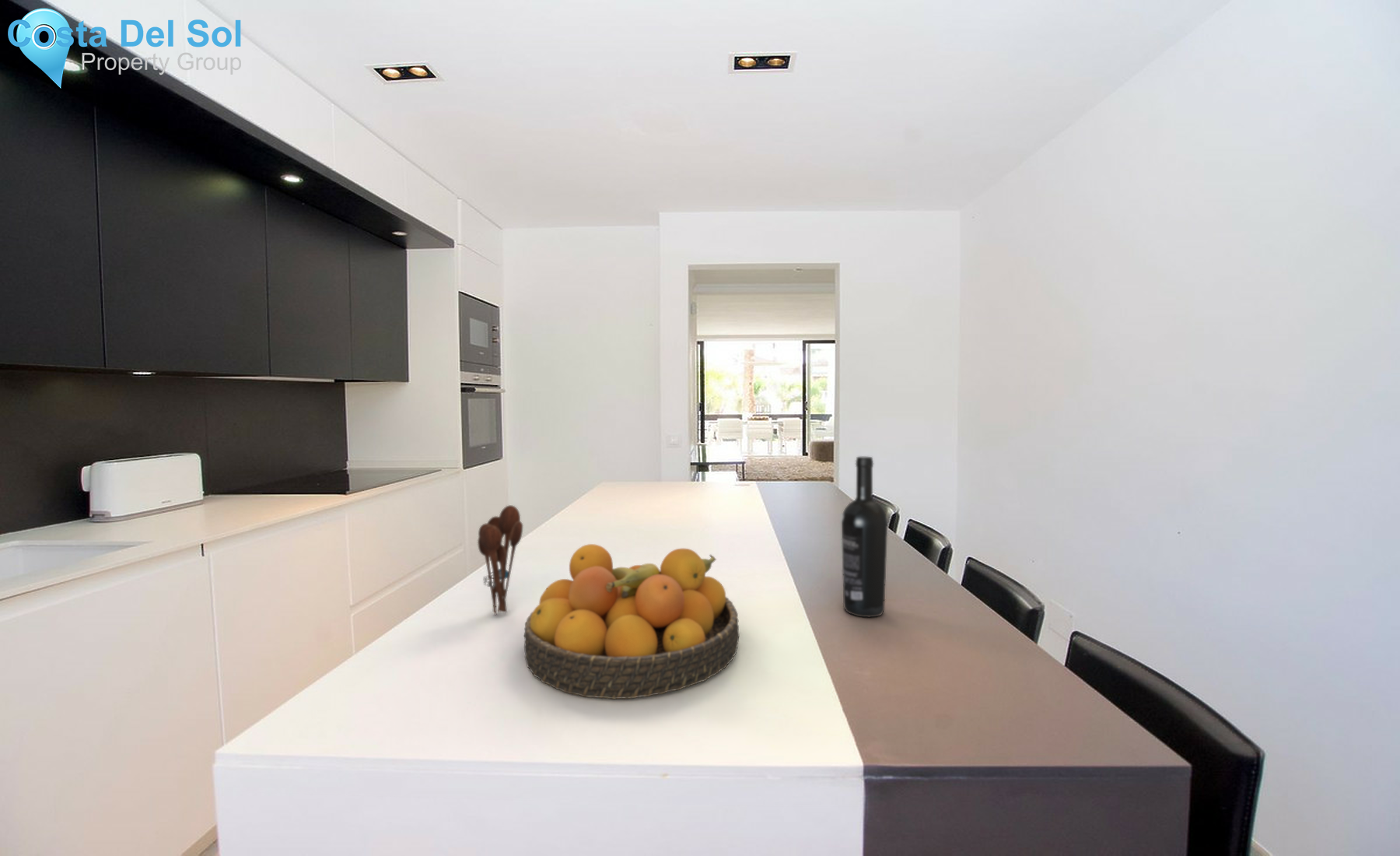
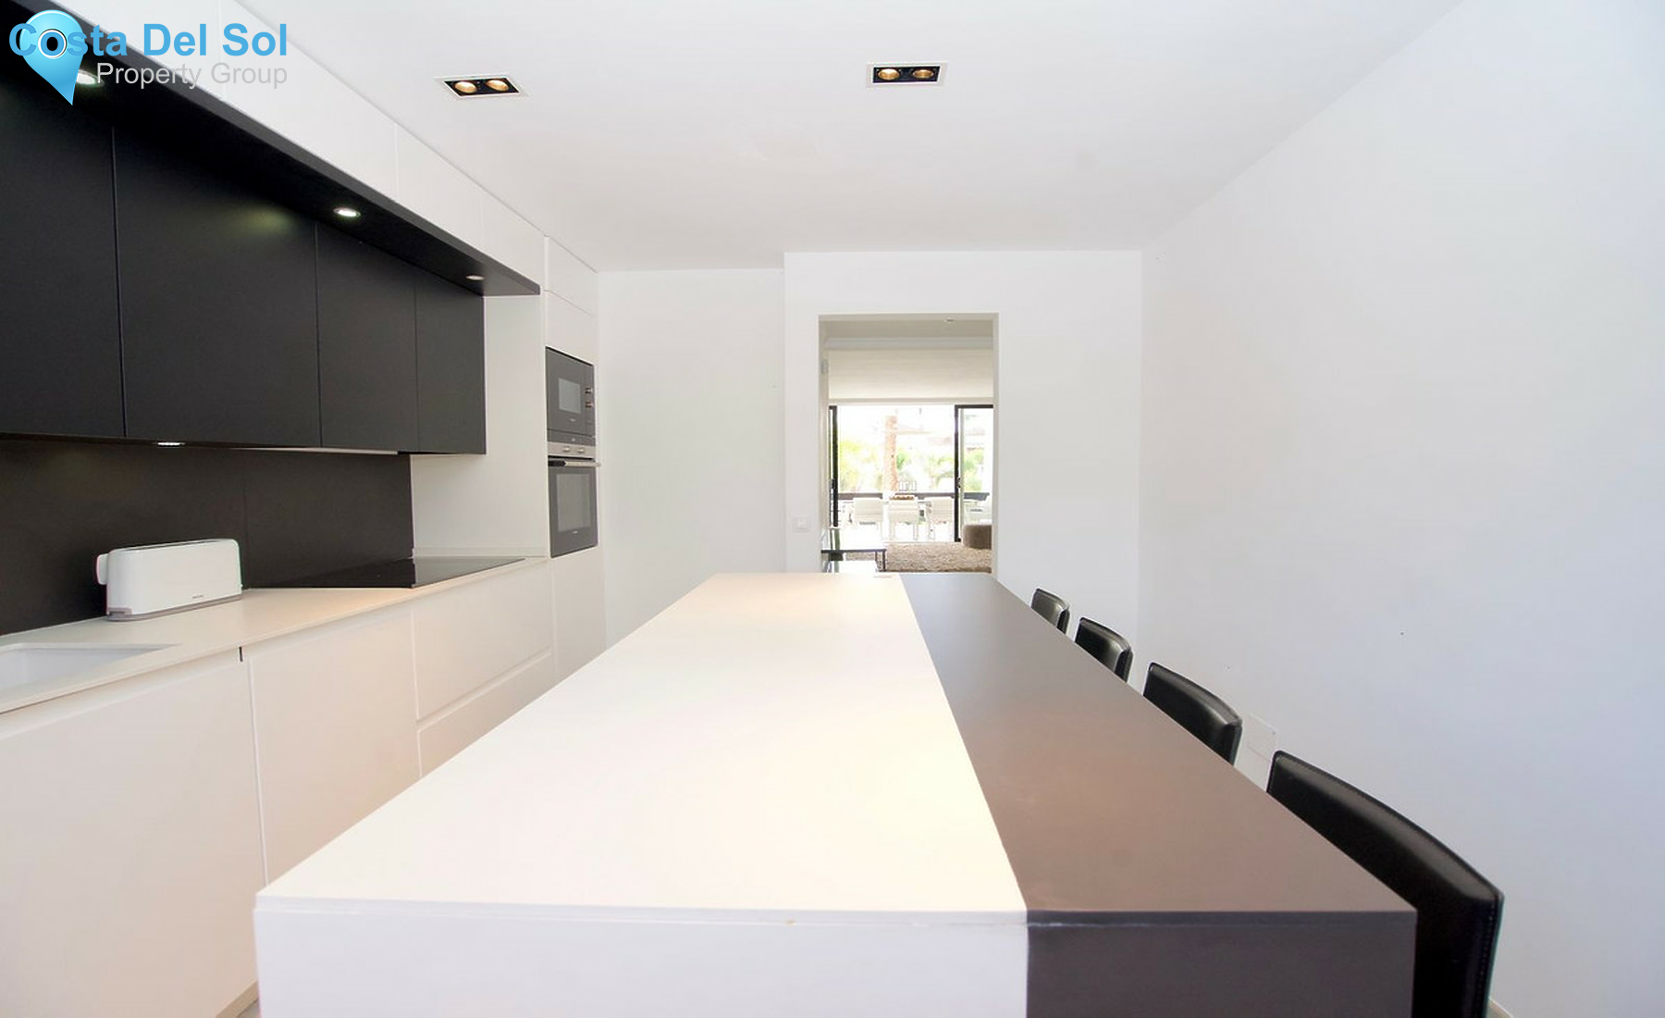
- wine bottle [841,456,888,618]
- fruit bowl [523,543,740,700]
- utensil holder [477,504,523,616]
